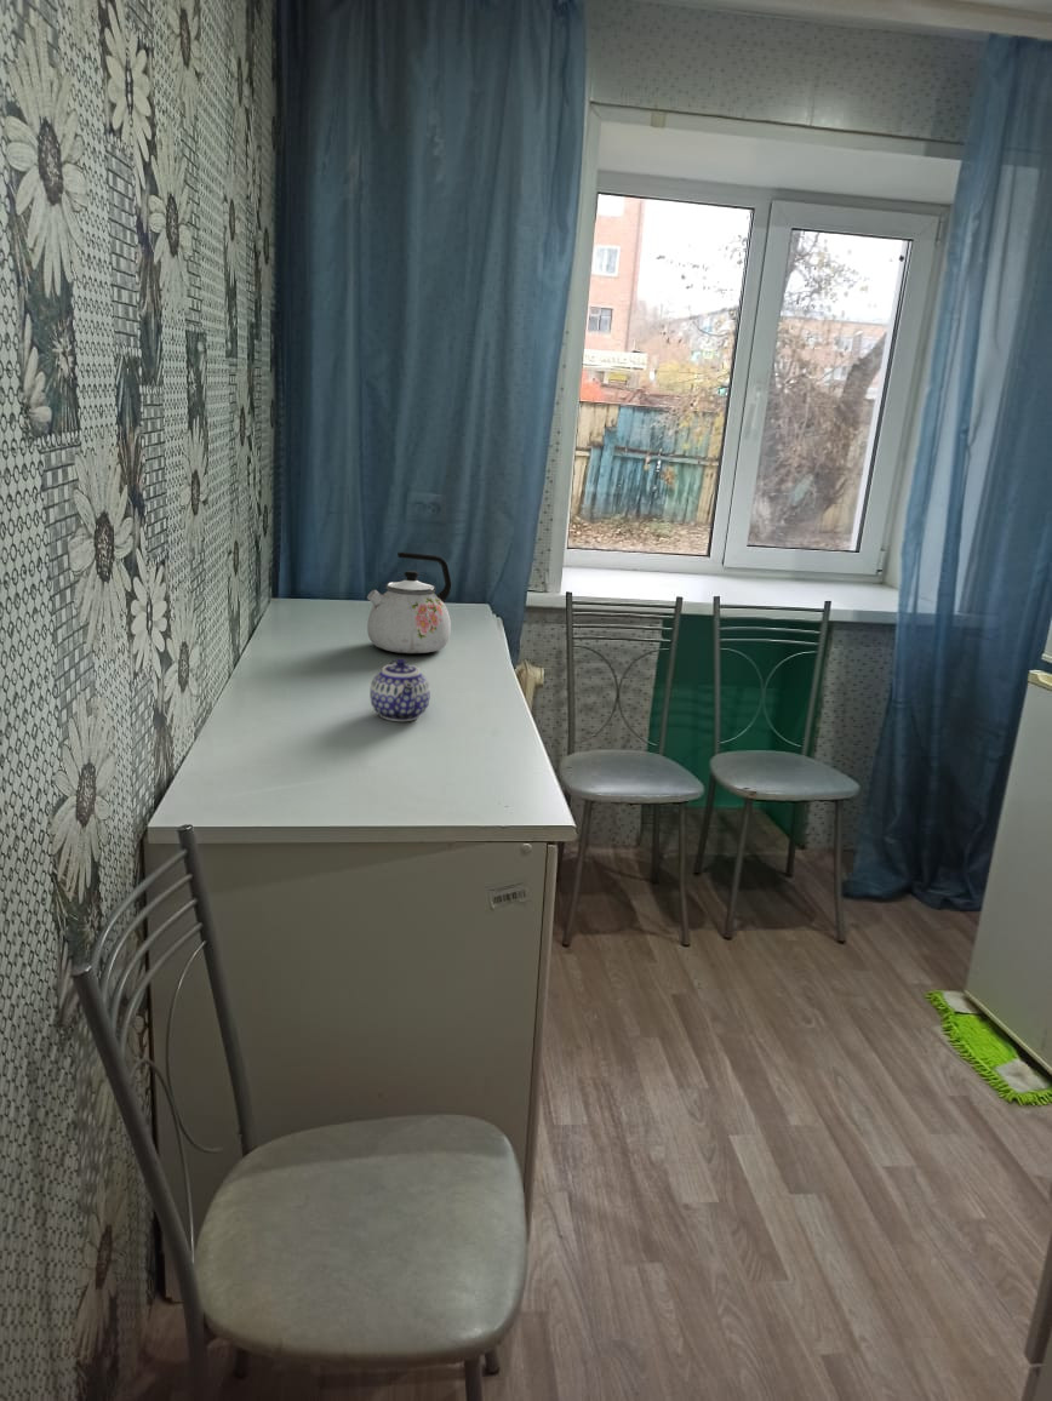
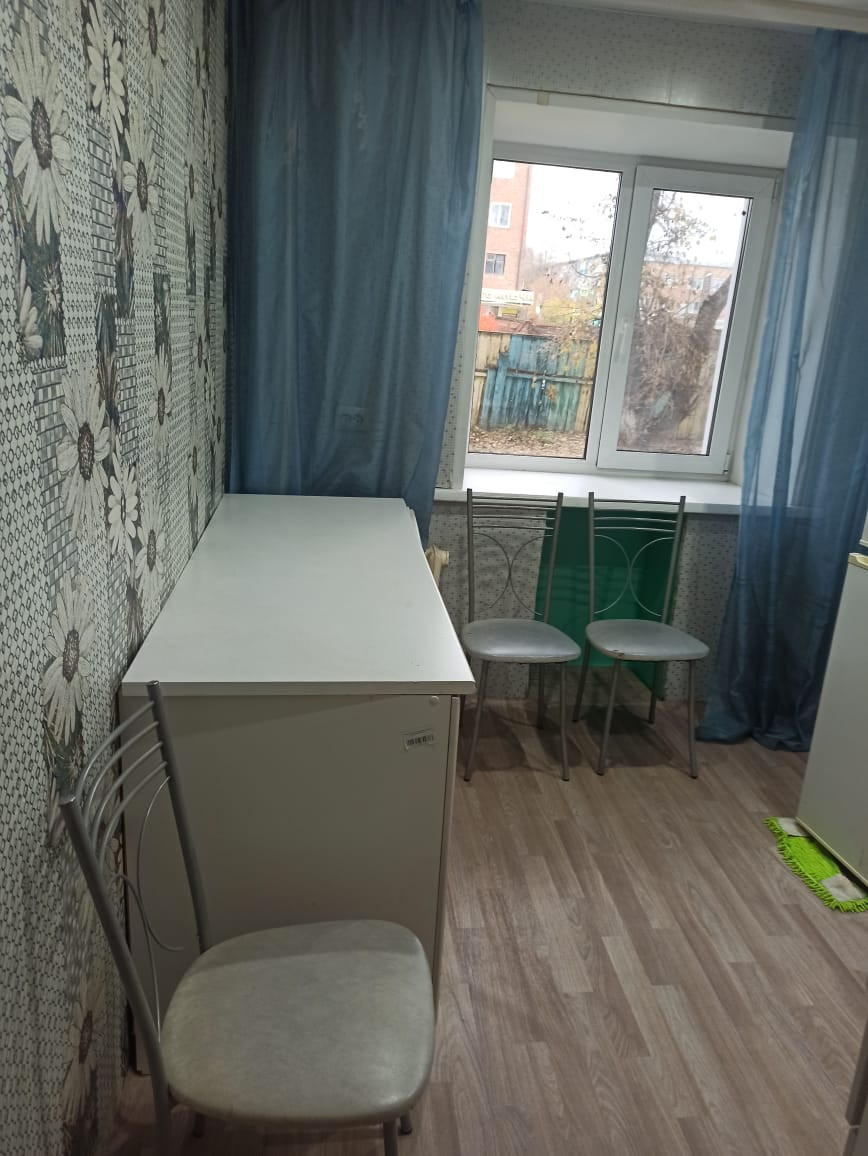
- teapot [368,657,431,722]
- kettle [366,551,452,654]
